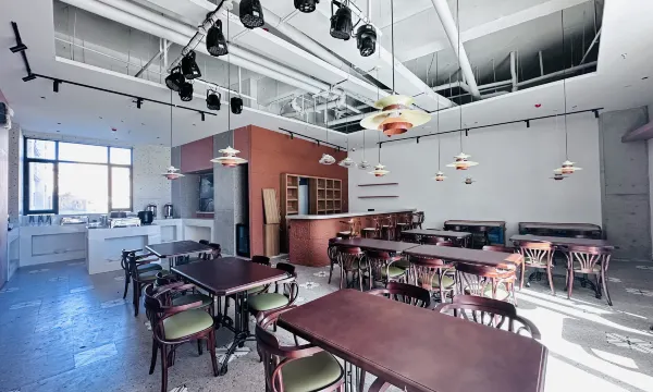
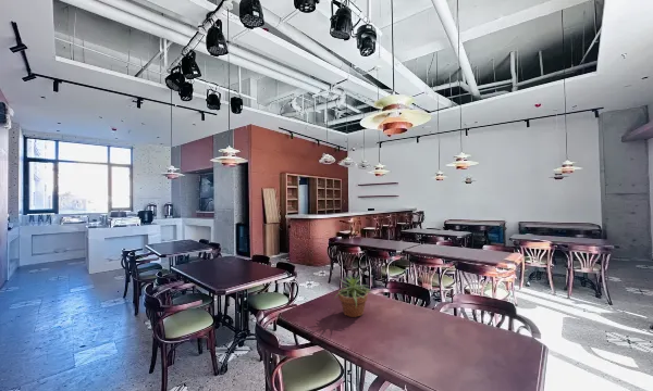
+ potted plant [332,274,373,318]
